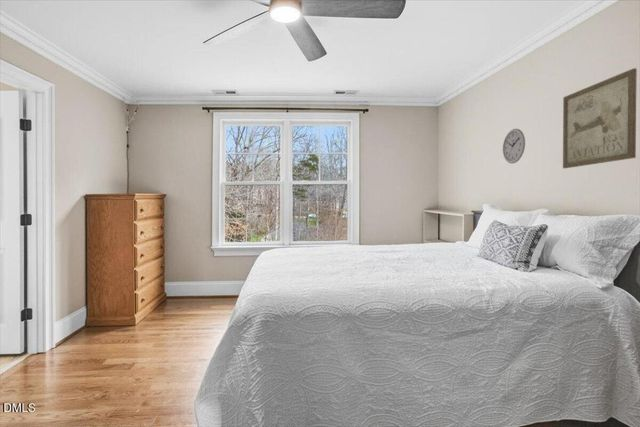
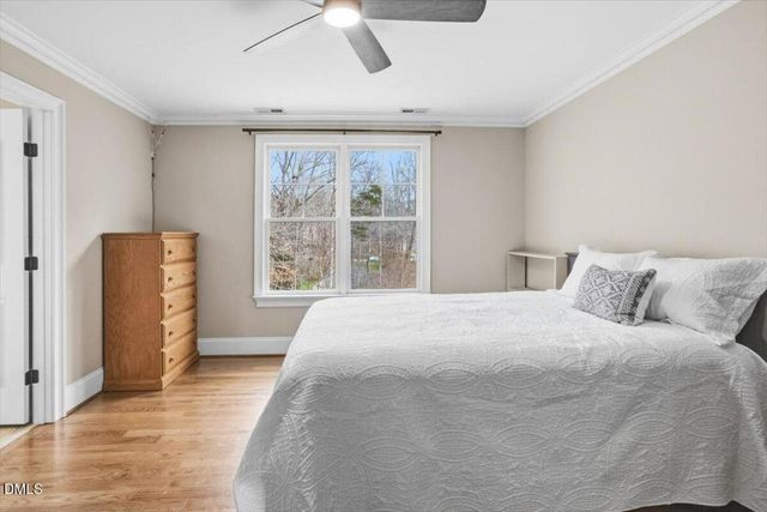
- wall art [562,67,638,169]
- wall clock [502,128,526,164]
